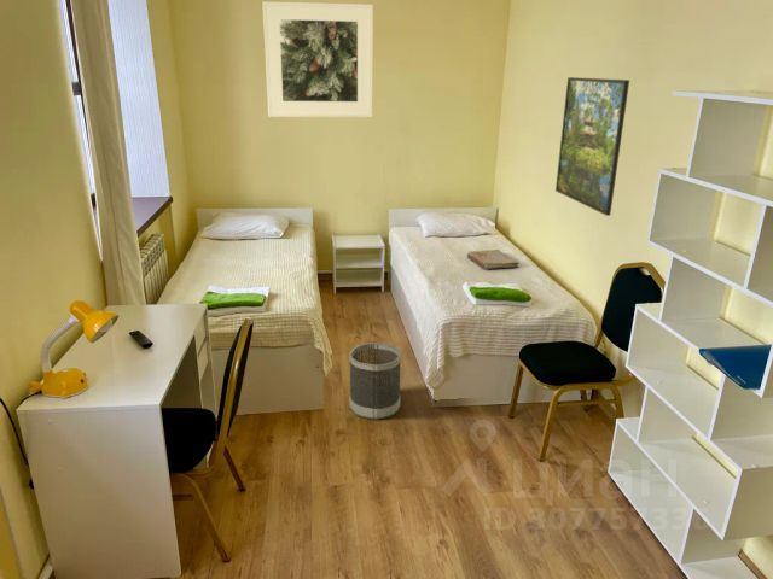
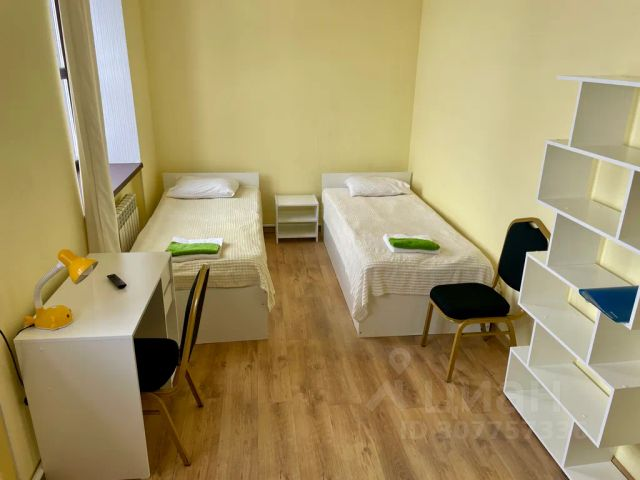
- wastebasket [348,341,402,421]
- book [466,248,521,270]
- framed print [554,76,630,217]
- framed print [261,0,374,118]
